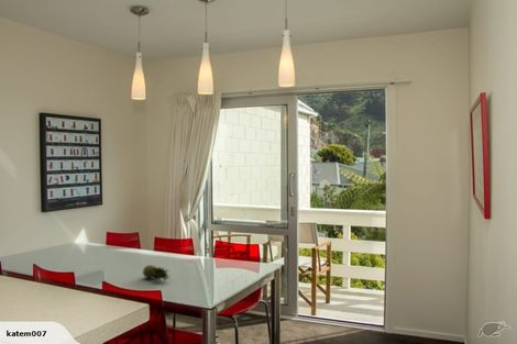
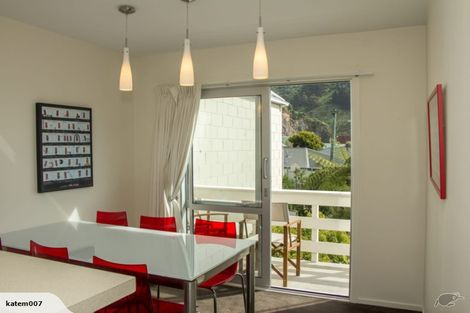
- fruit [142,264,170,285]
